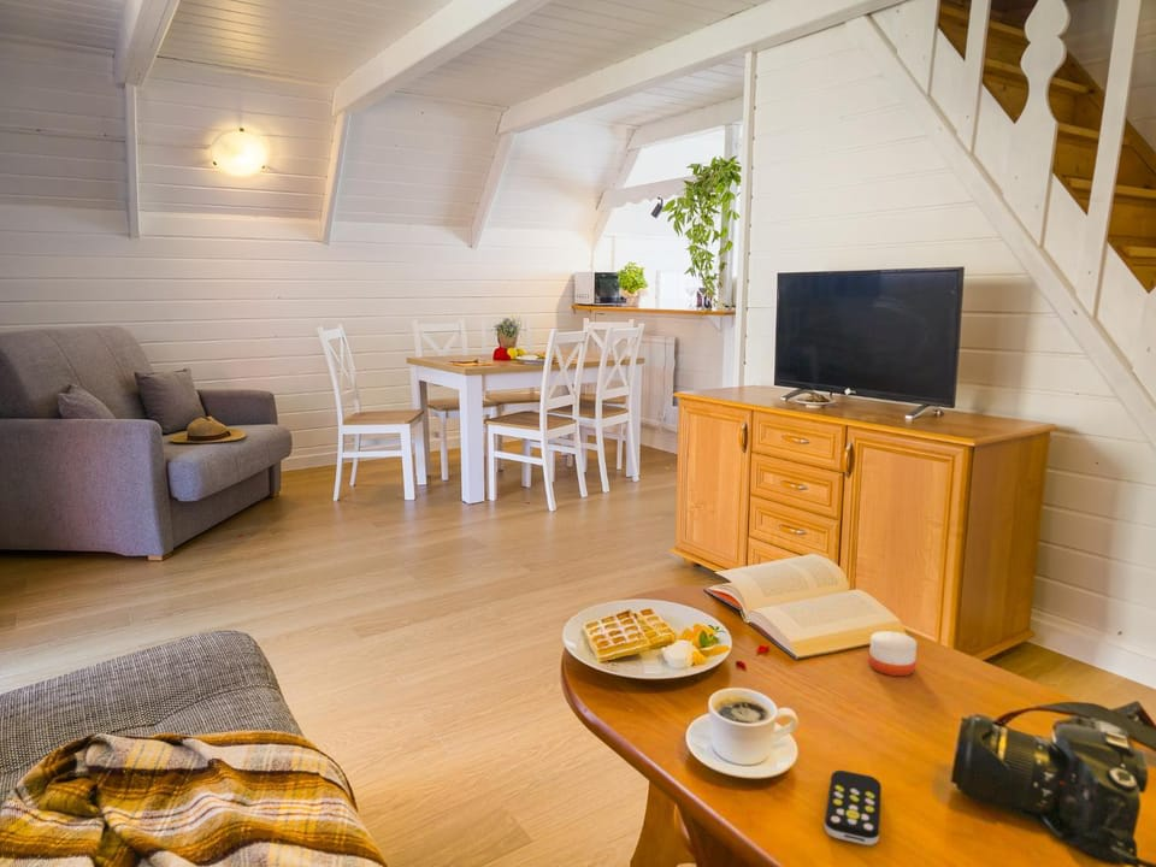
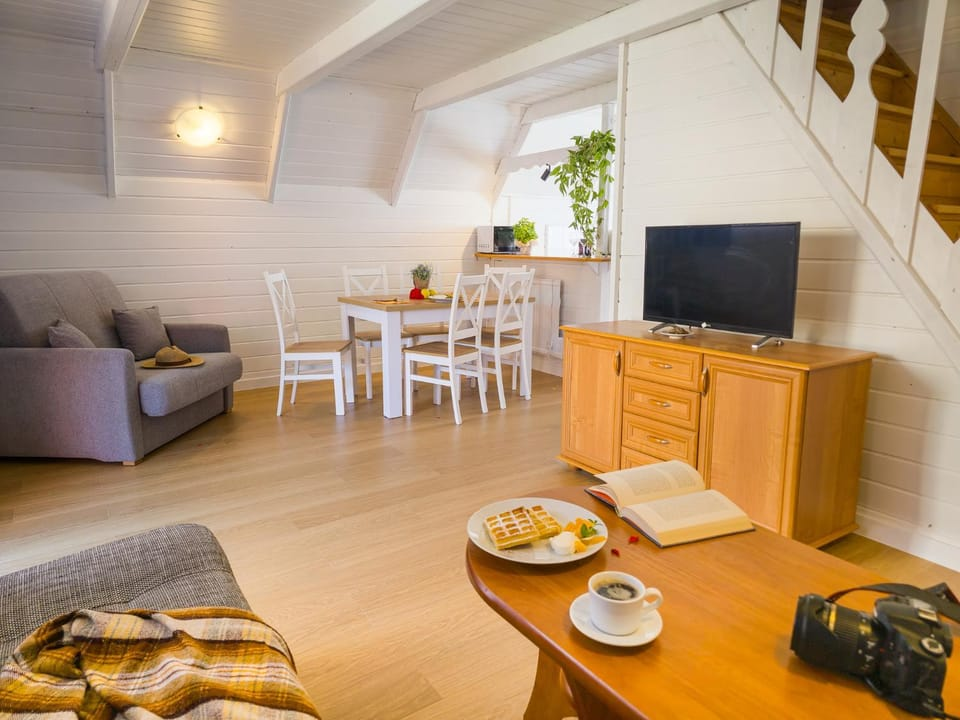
- remote control [824,769,883,847]
- candle [868,625,918,677]
